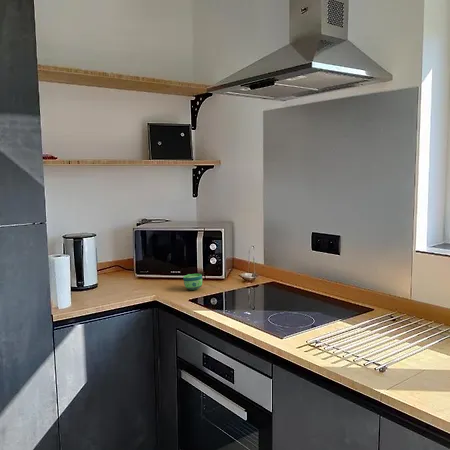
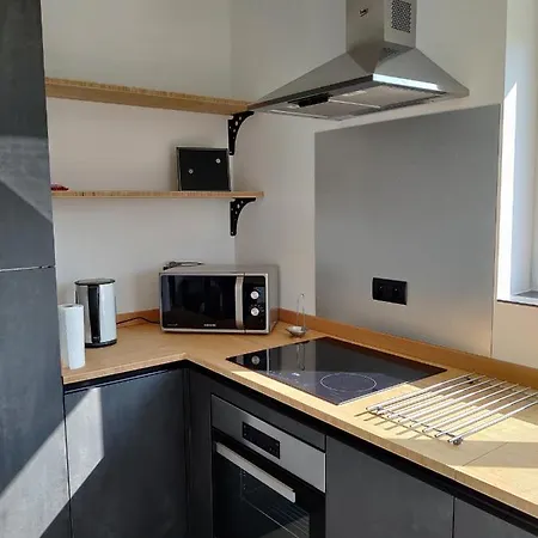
- cup [182,273,203,291]
